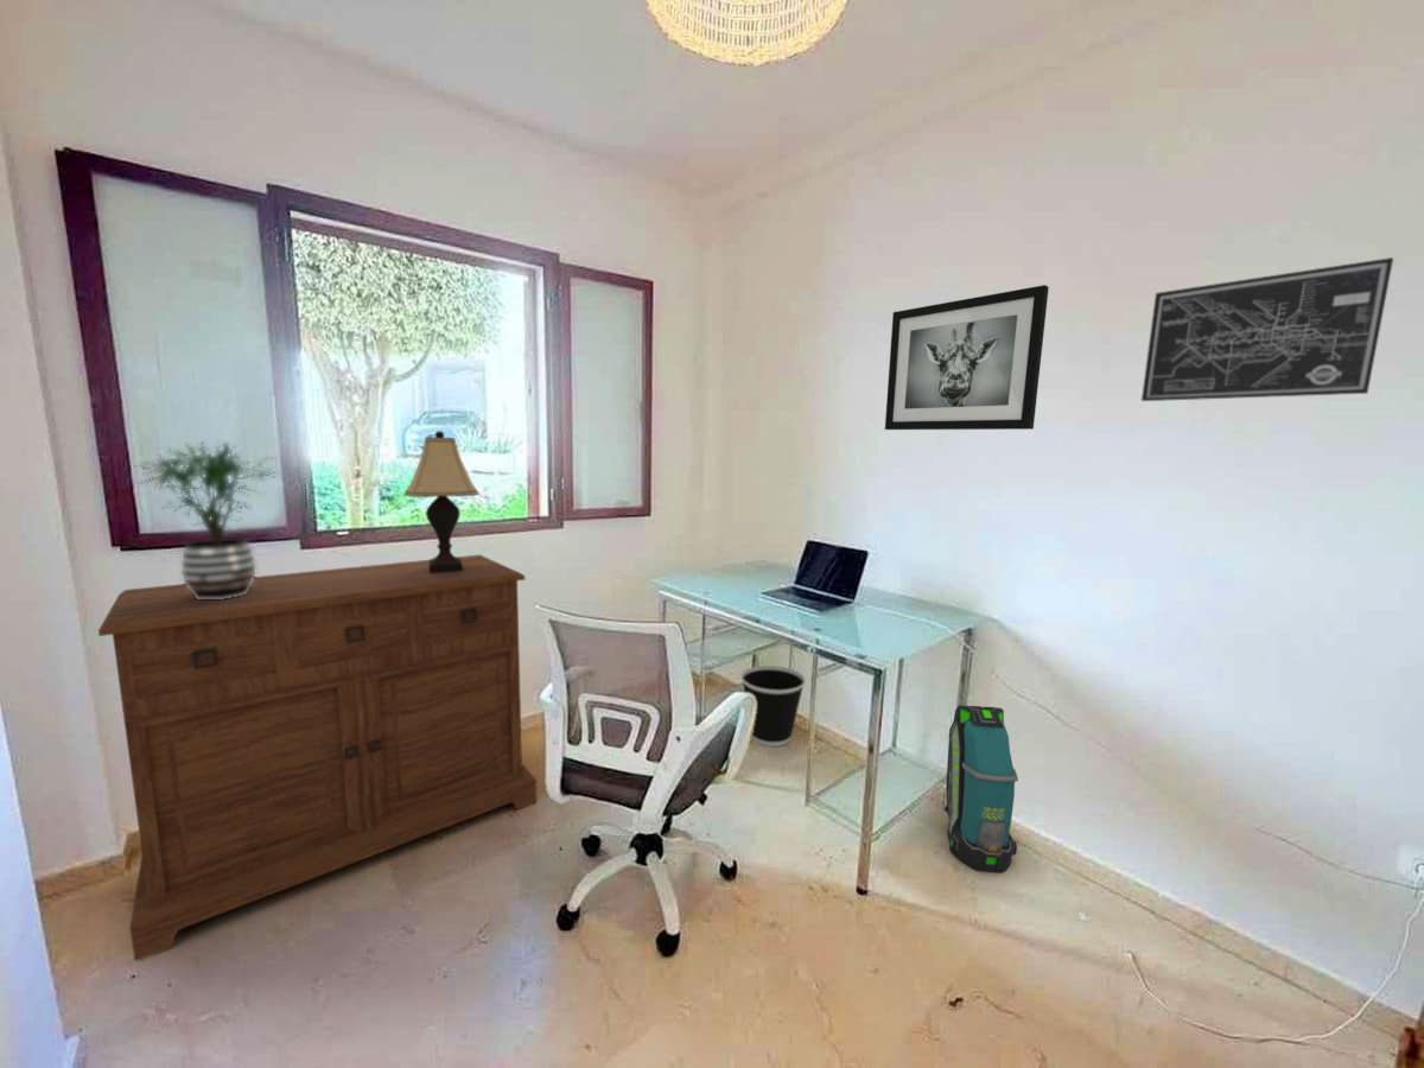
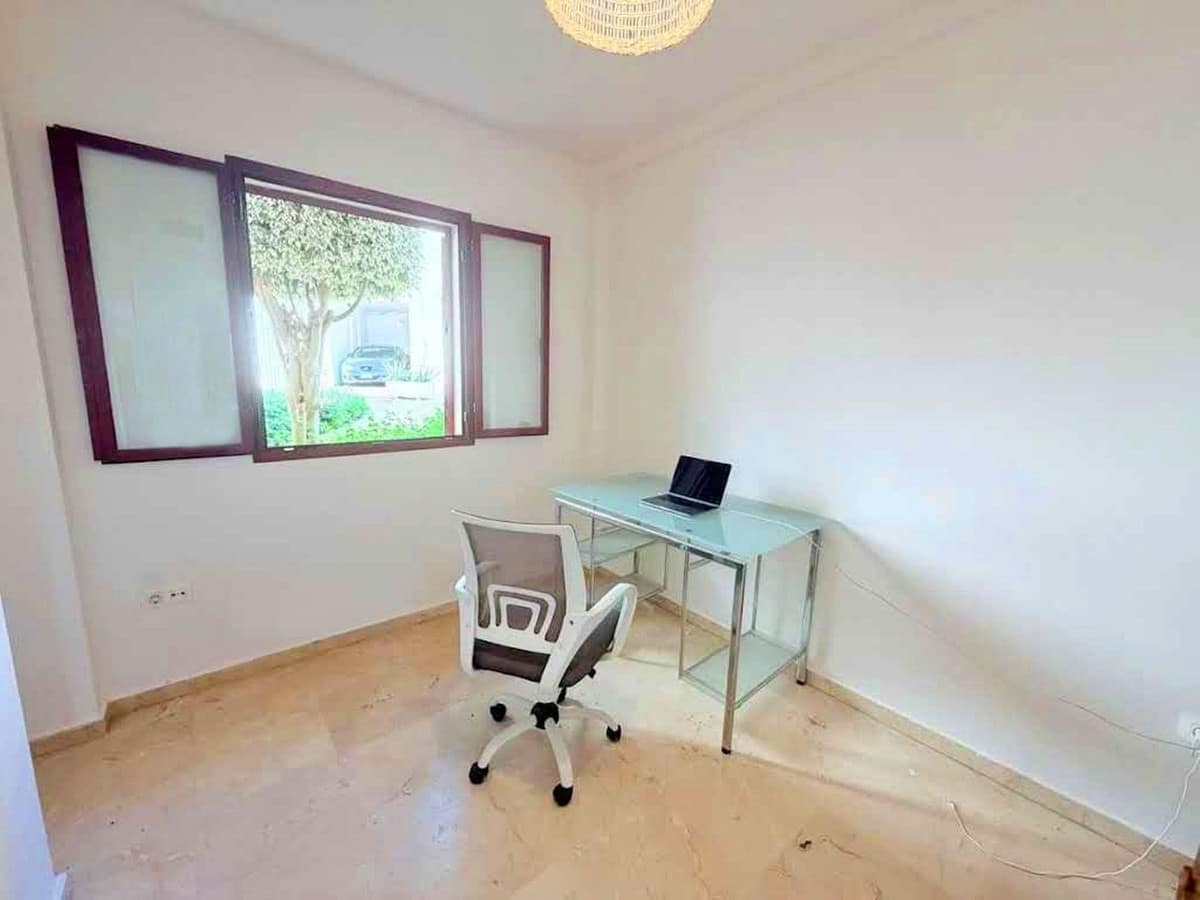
- potted plant [132,440,278,599]
- wall art [1140,256,1394,402]
- backpack [945,704,1019,873]
- lamp [402,430,482,573]
- wastebasket [740,665,807,748]
- sideboard [97,553,538,962]
- wall art [884,284,1050,431]
